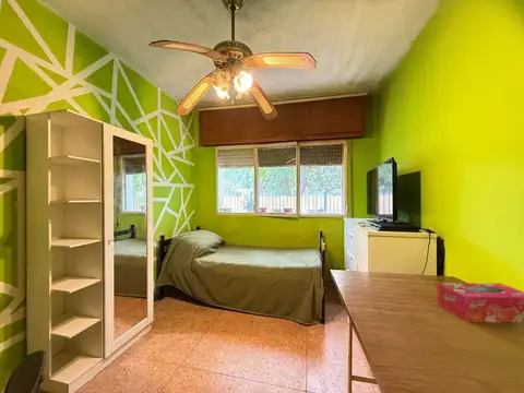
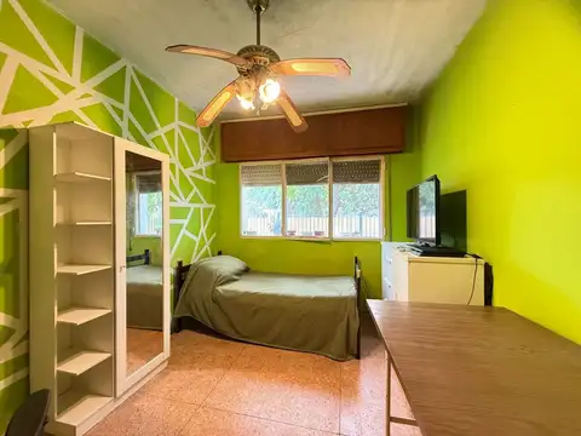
- tissue box [437,283,524,323]
